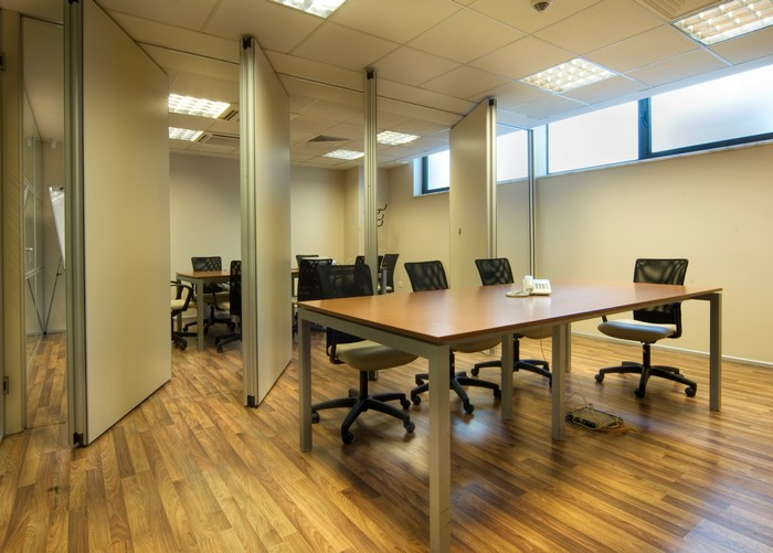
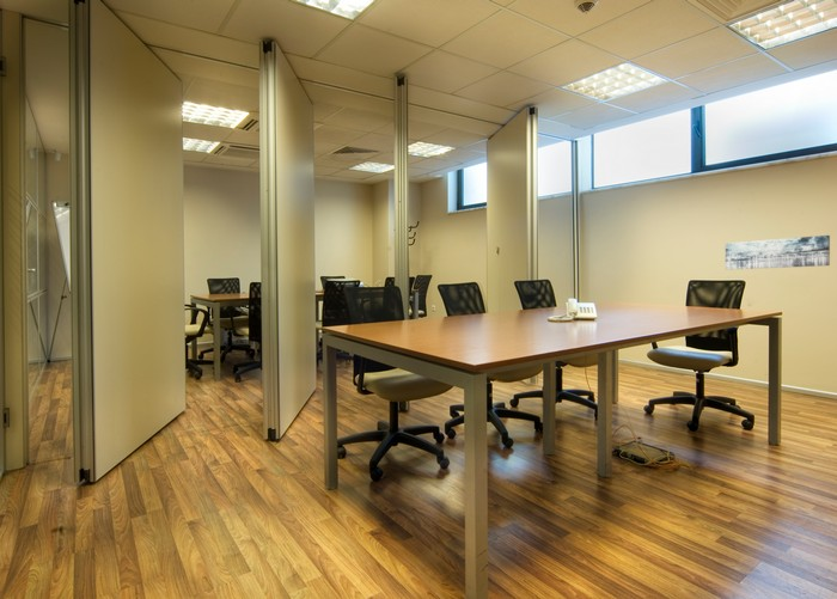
+ wall art [725,234,831,271]
